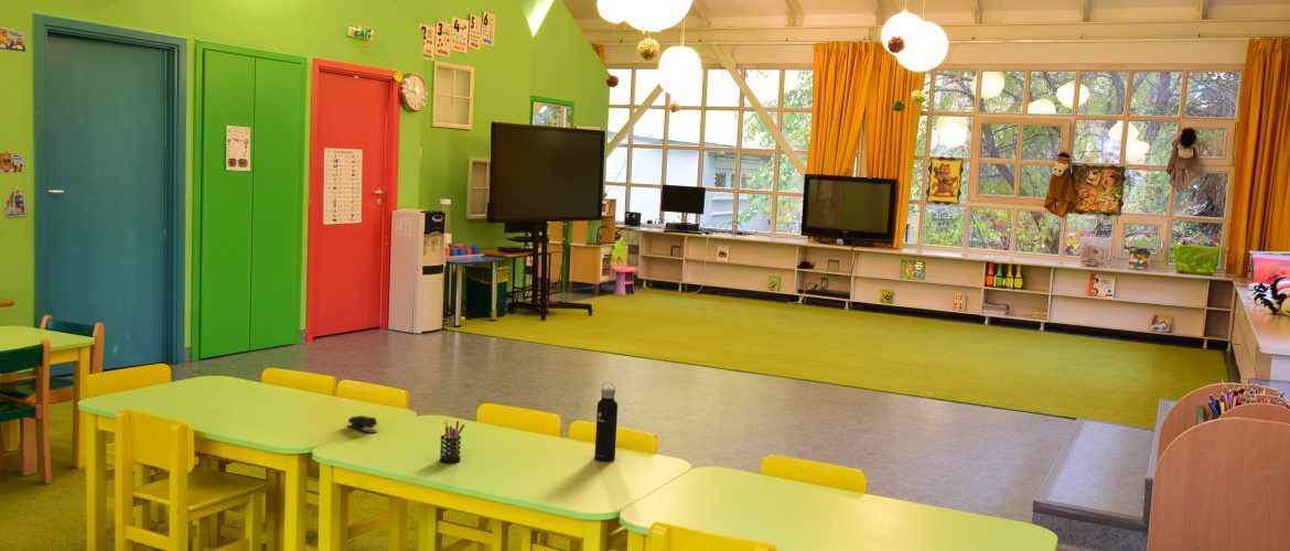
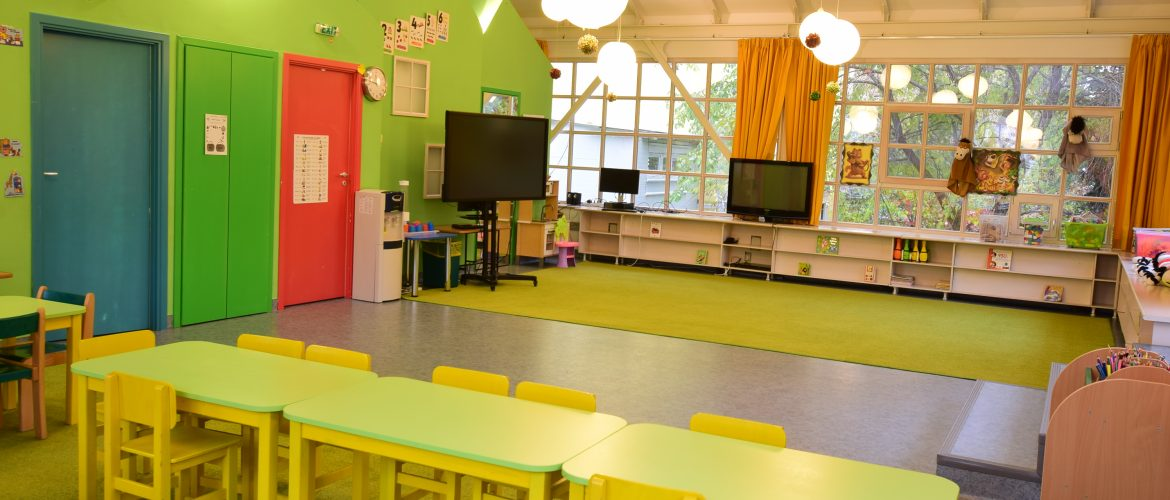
- stapler [346,414,378,434]
- pen holder [439,420,466,464]
- water bottle [593,381,619,462]
